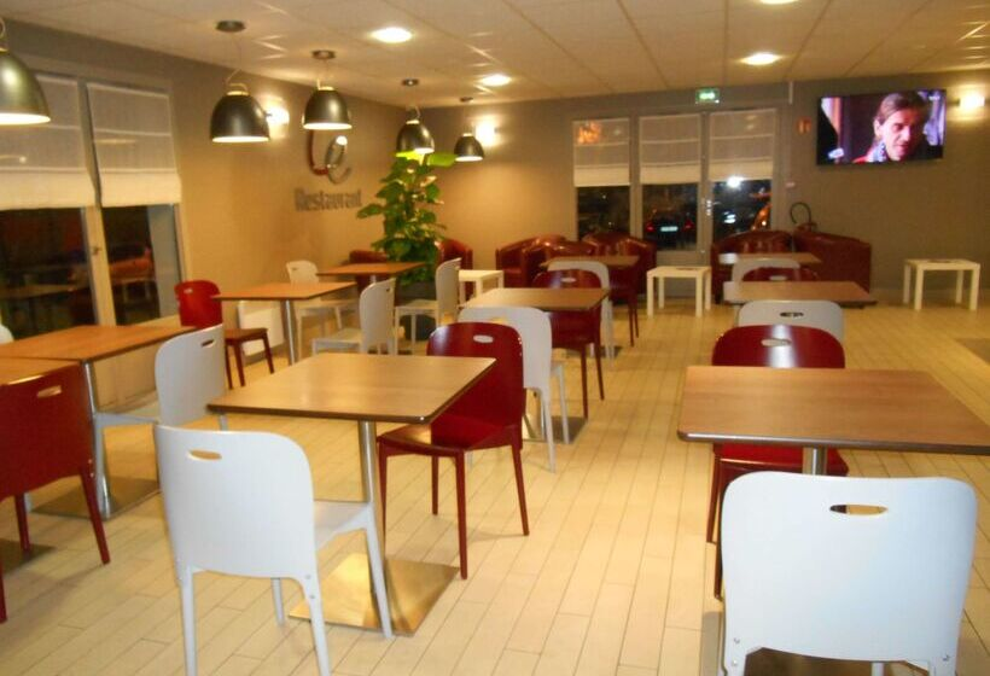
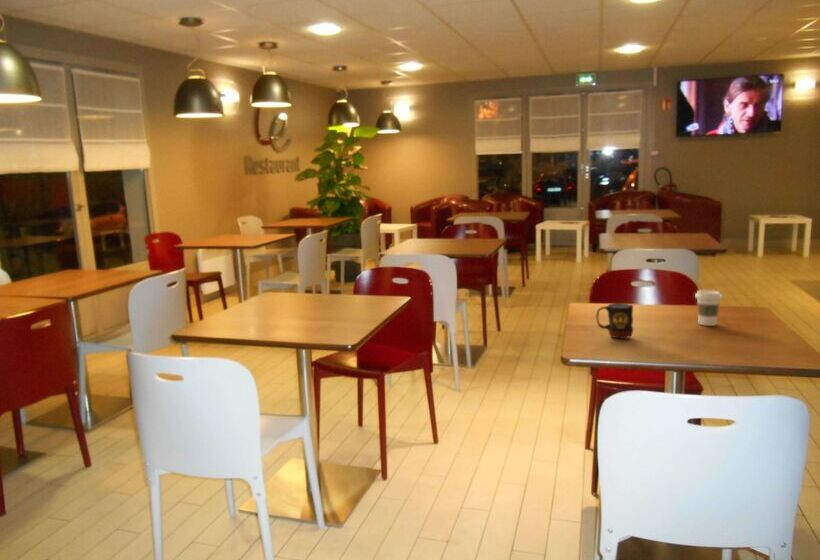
+ coffee cup [694,289,723,327]
+ mug [595,302,634,339]
